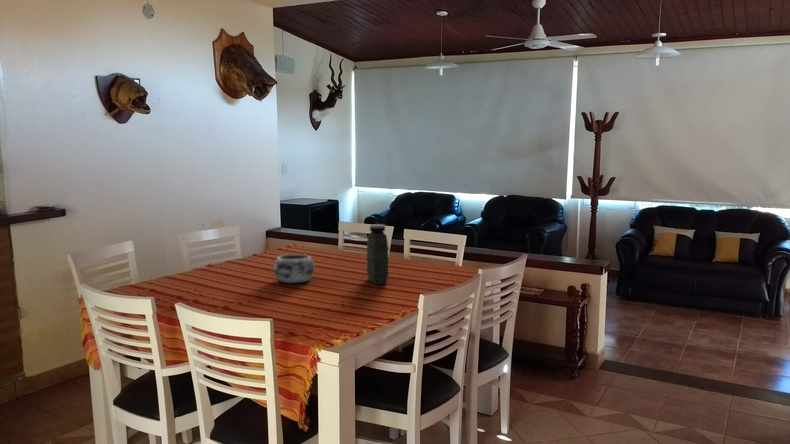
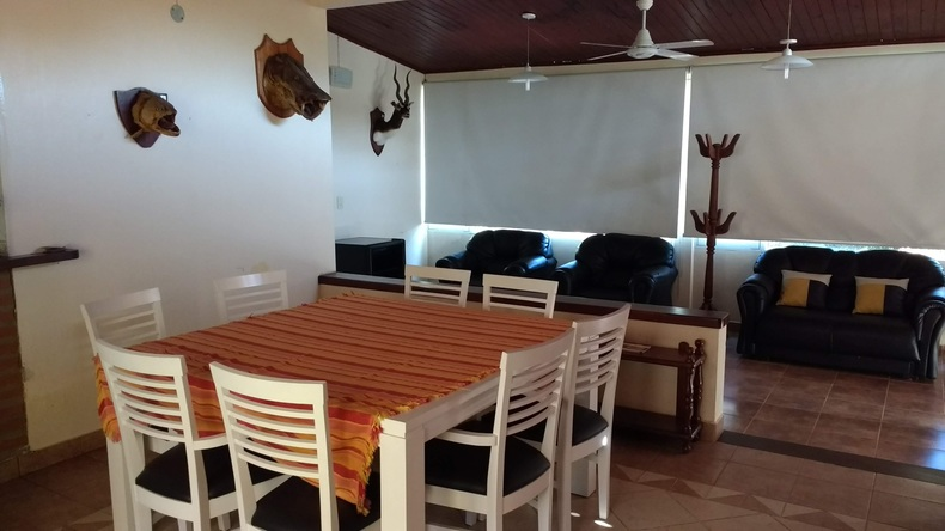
- water jug [365,223,390,285]
- decorative bowl [273,253,315,284]
